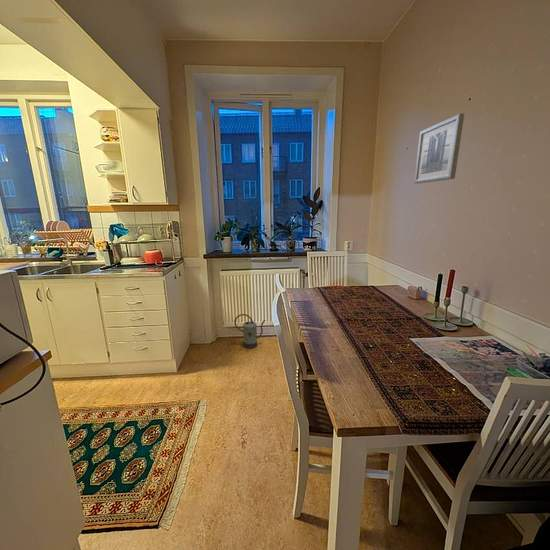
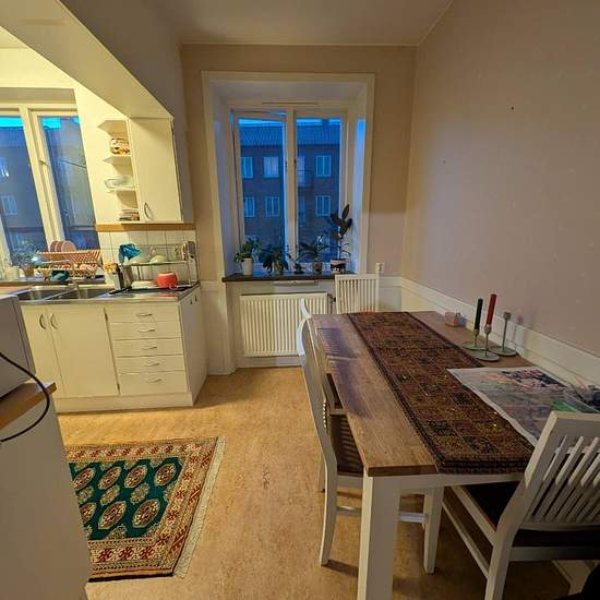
- watering can [233,313,266,350]
- wall art [413,112,465,184]
